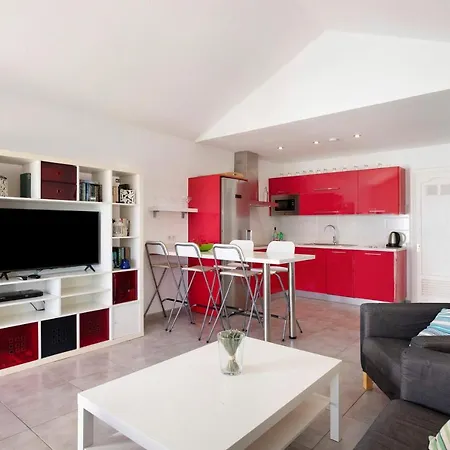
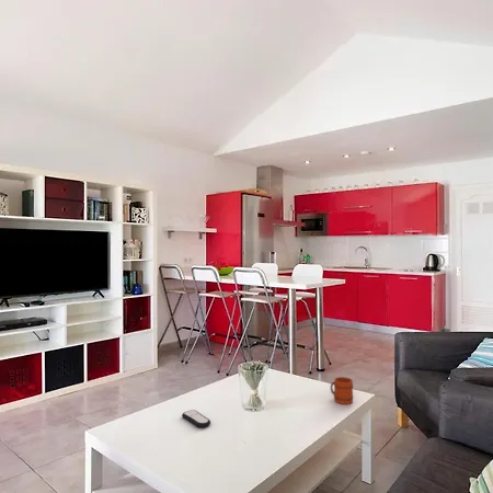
+ mug [330,376,354,405]
+ remote control [181,409,211,428]
